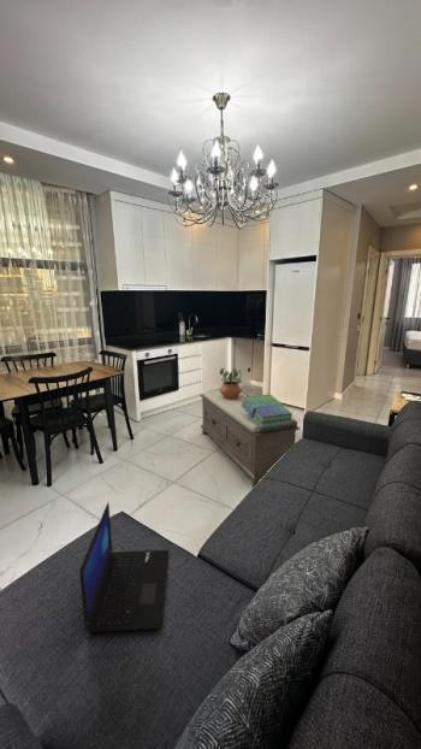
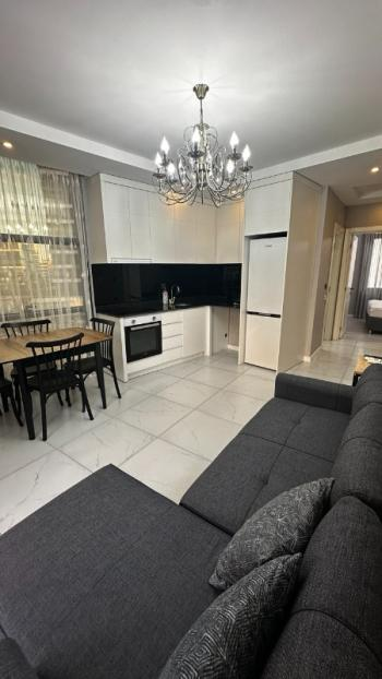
- bench [198,388,301,489]
- potted plant [219,366,243,400]
- stack of books [242,393,293,429]
- laptop [78,502,170,633]
